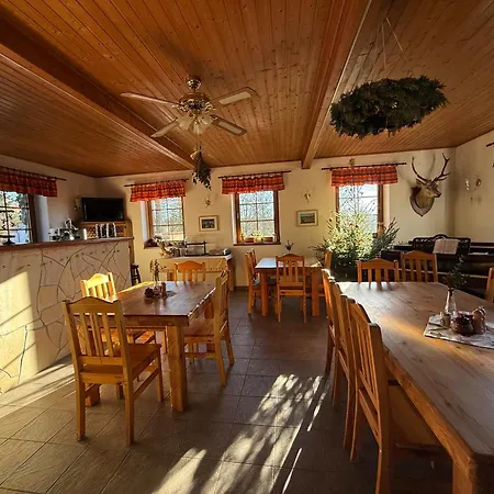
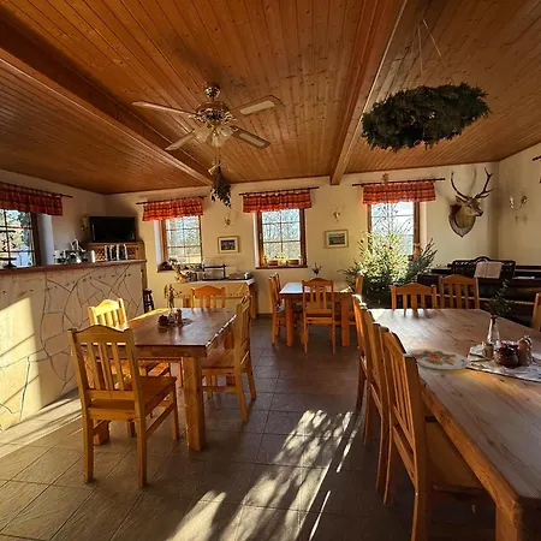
+ plate [408,347,471,370]
